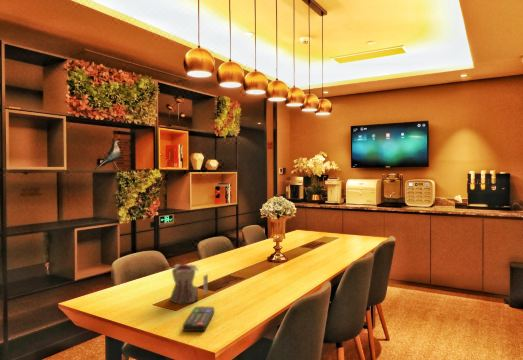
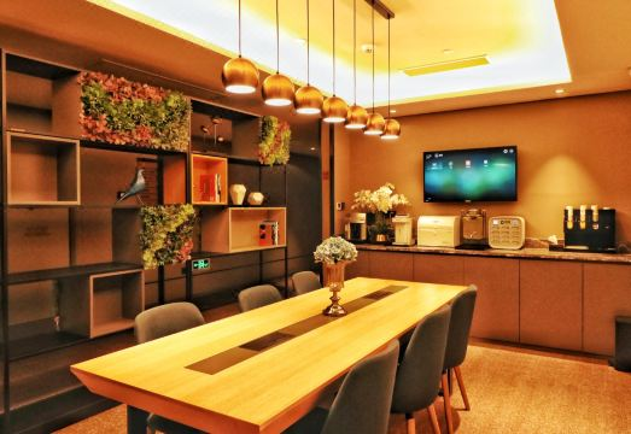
- teapot [164,263,209,305]
- remote control [182,306,215,332]
